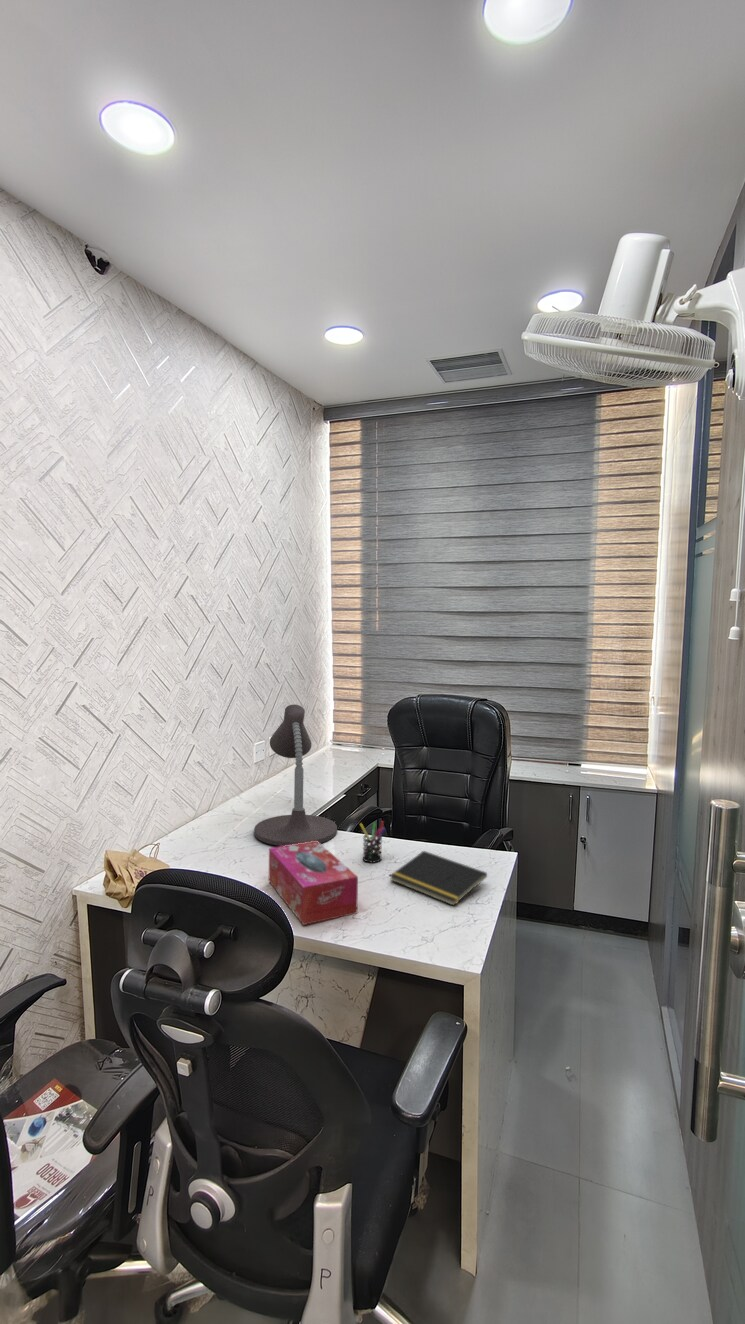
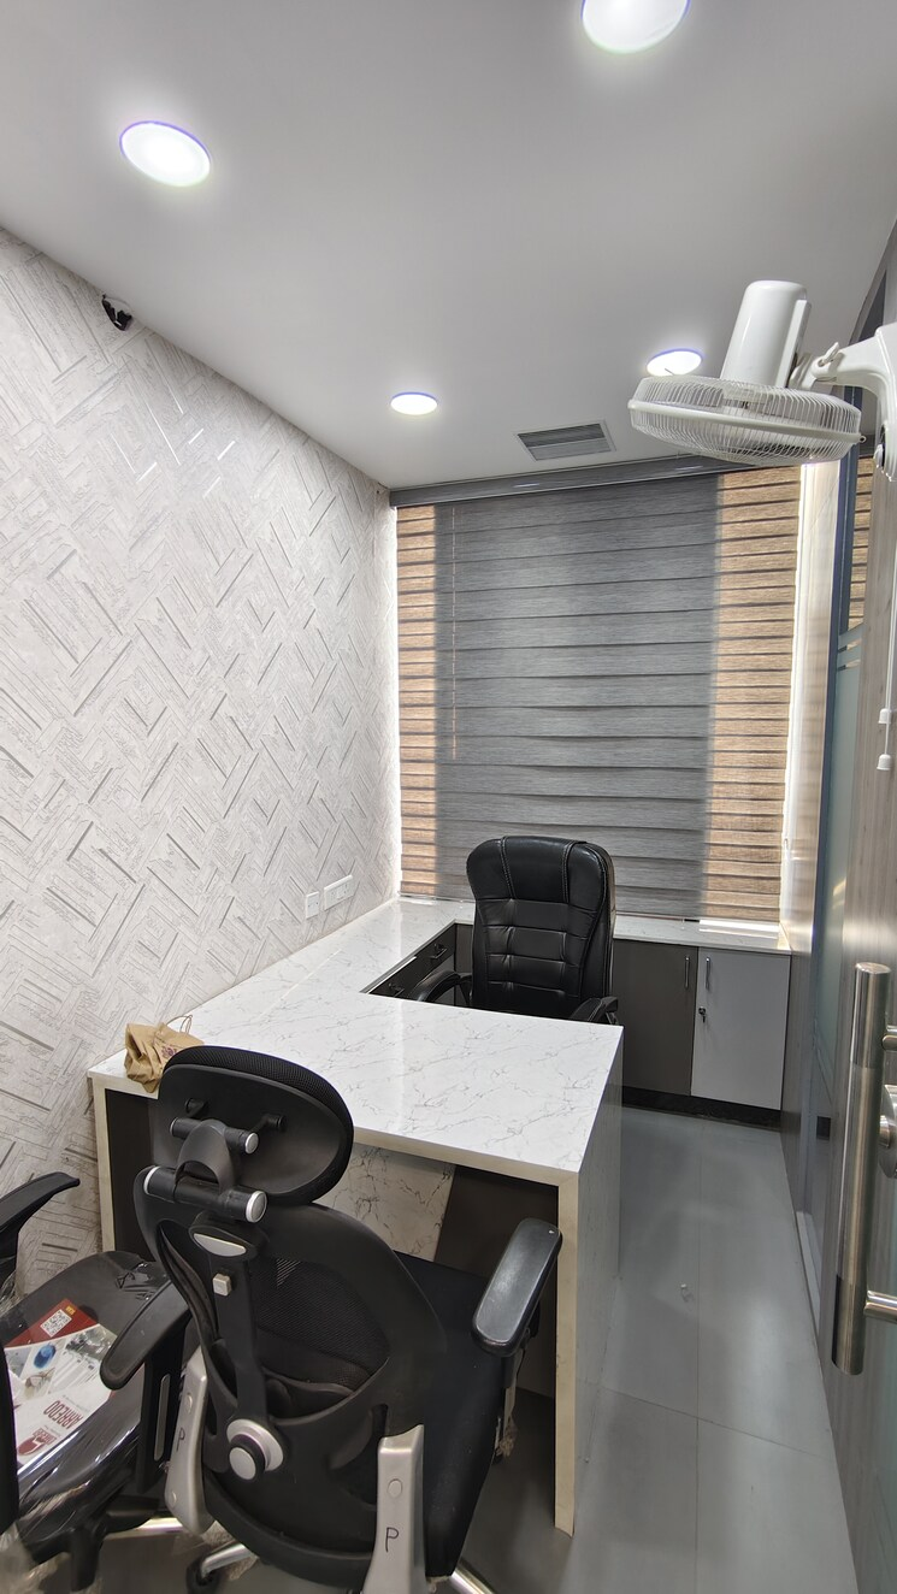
- notepad [389,850,488,907]
- pen holder [359,820,387,863]
- tissue box [268,841,359,926]
- desk lamp [253,704,338,847]
